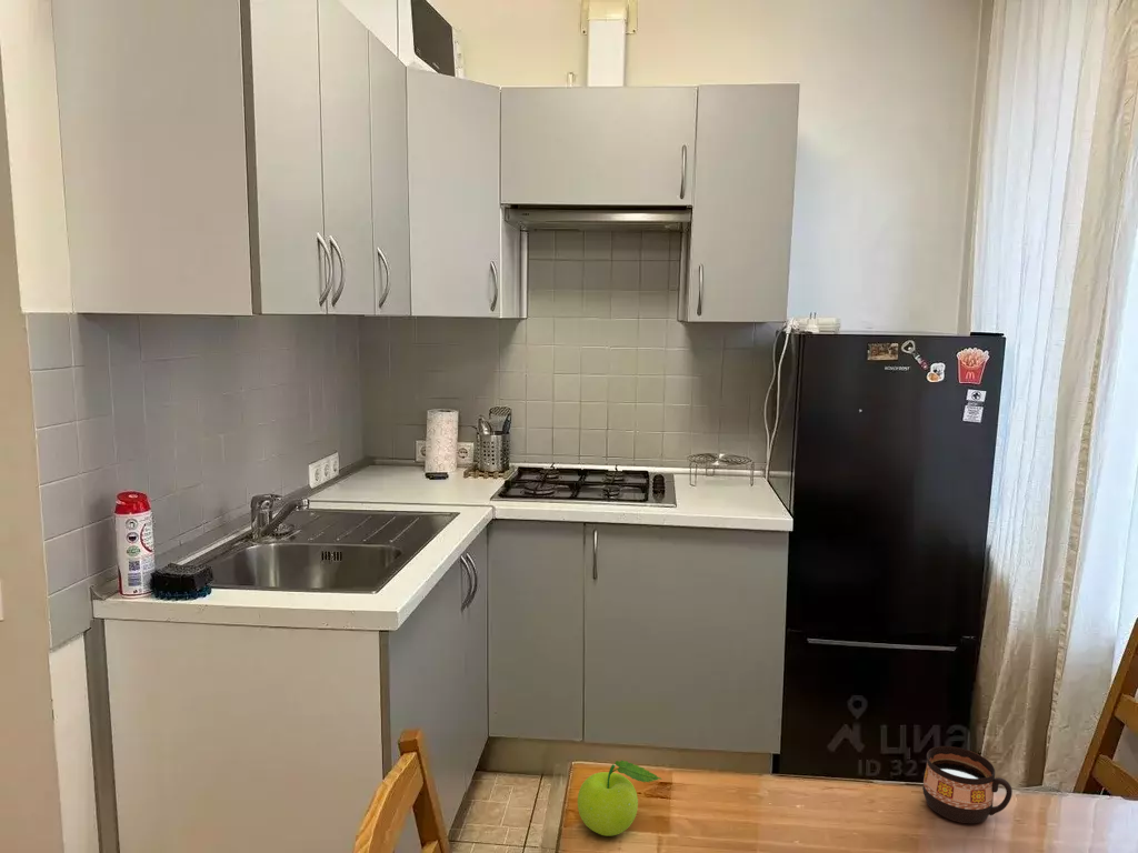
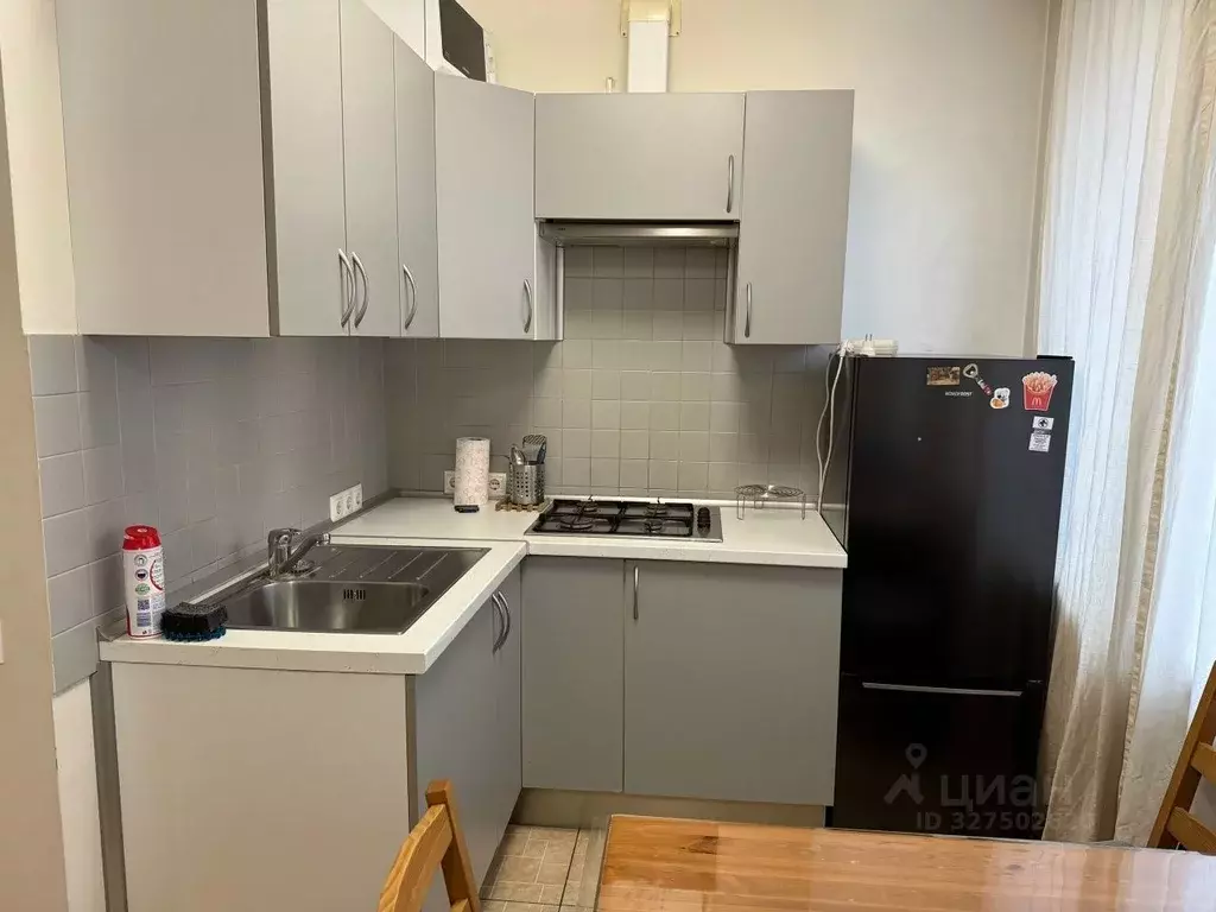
- cup [922,745,1014,824]
- fruit [577,760,663,837]
